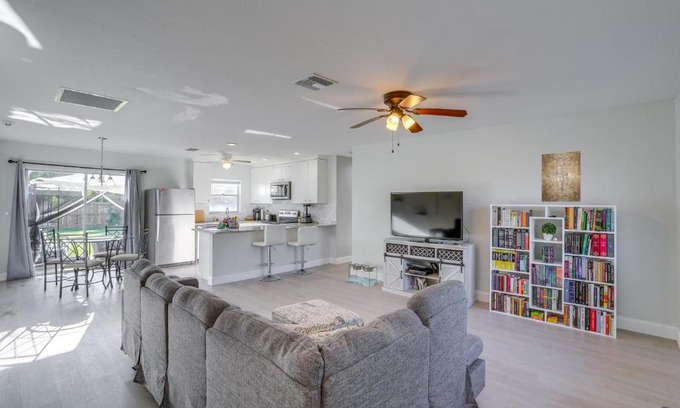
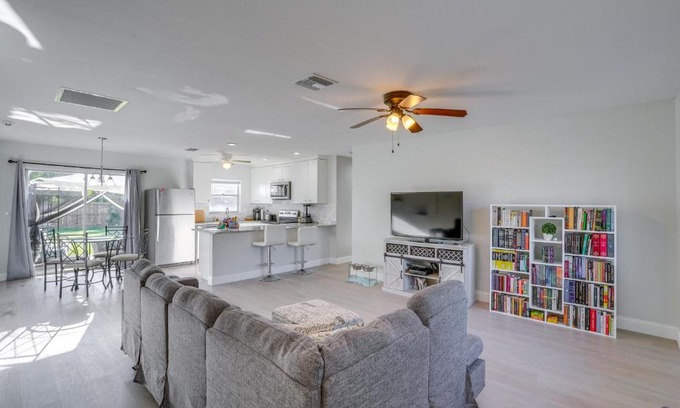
- wall art [541,150,582,203]
